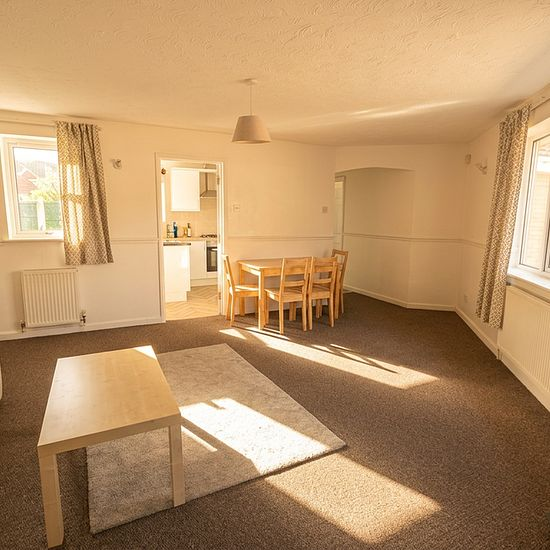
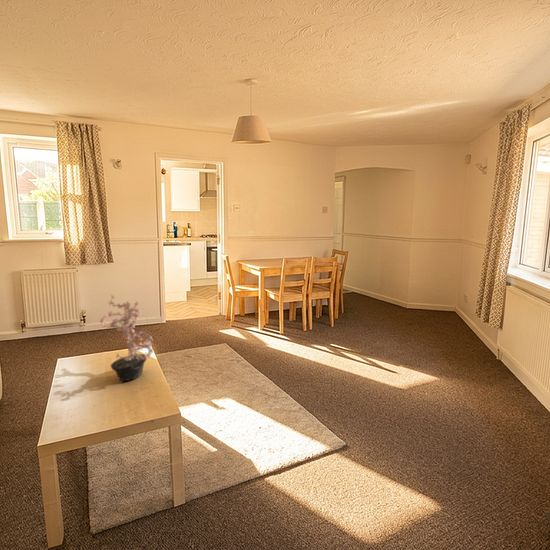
+ potted plant [98,294,154,382]
